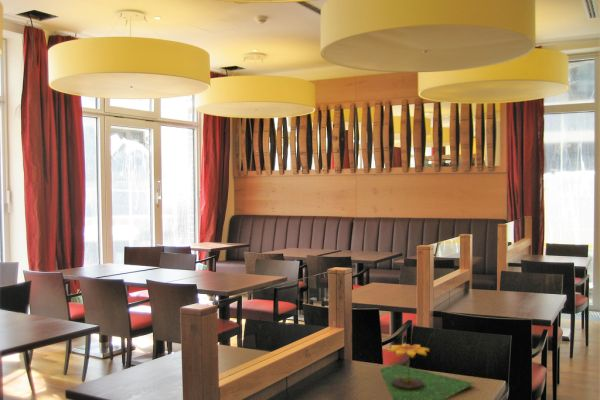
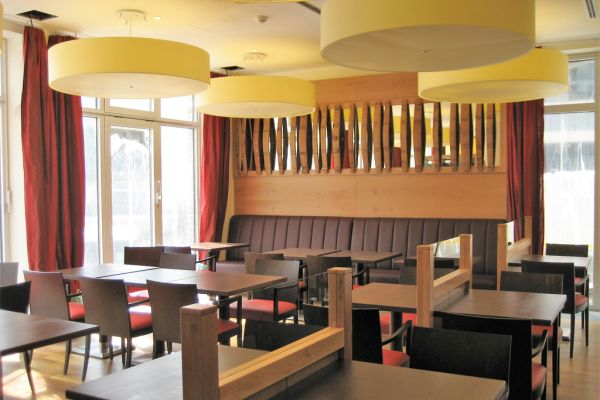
- flower [379,342,476,400]
